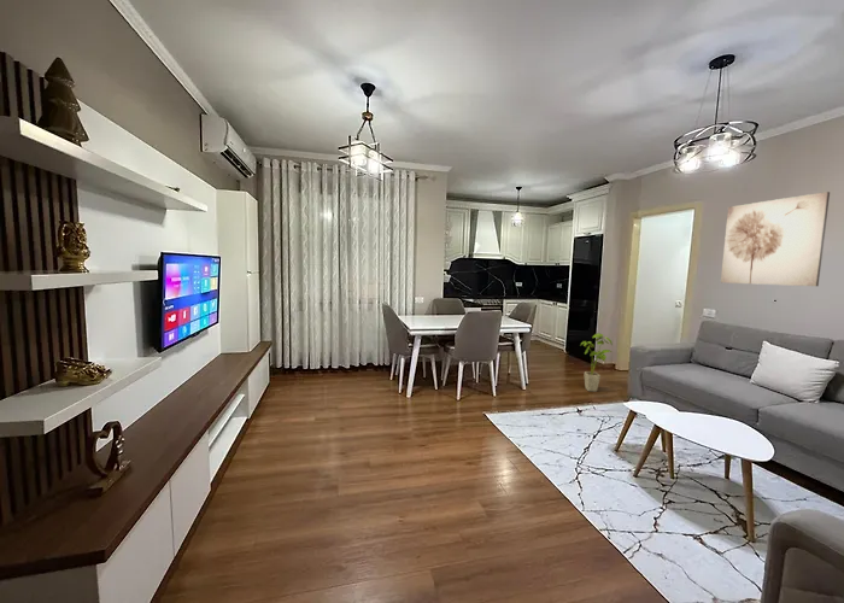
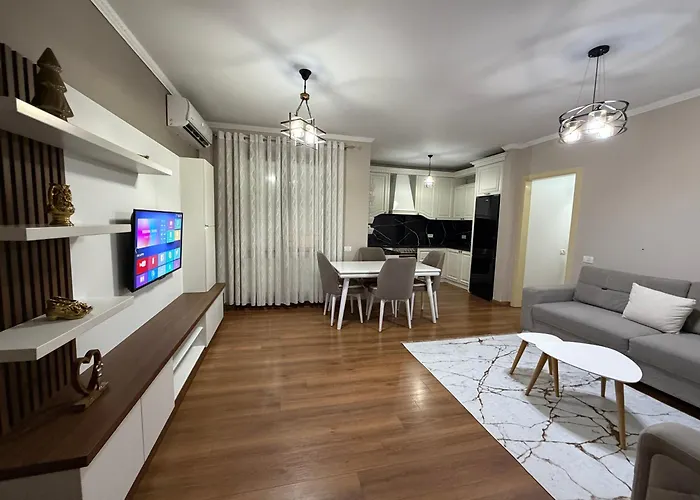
- house plant [579,332,614,393]
- wall art [720,191,831,287]
